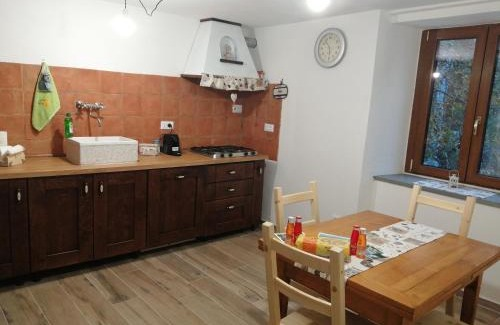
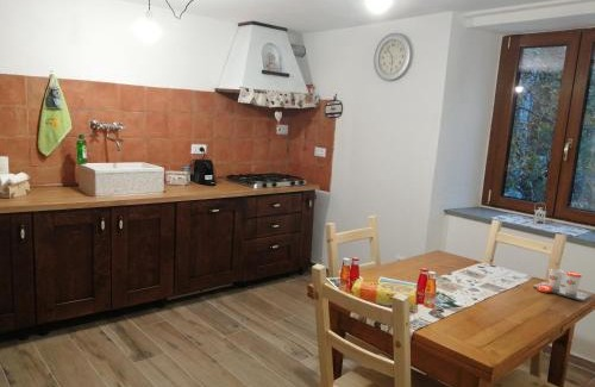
+ cup [532,268,594,302]
